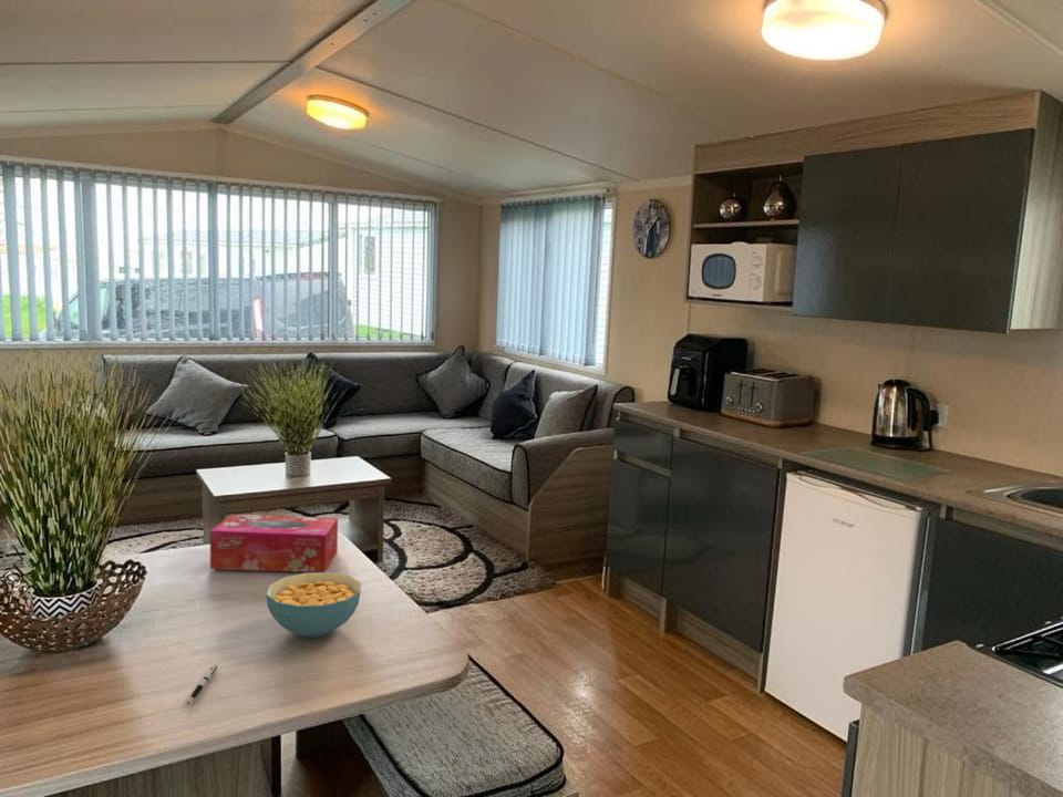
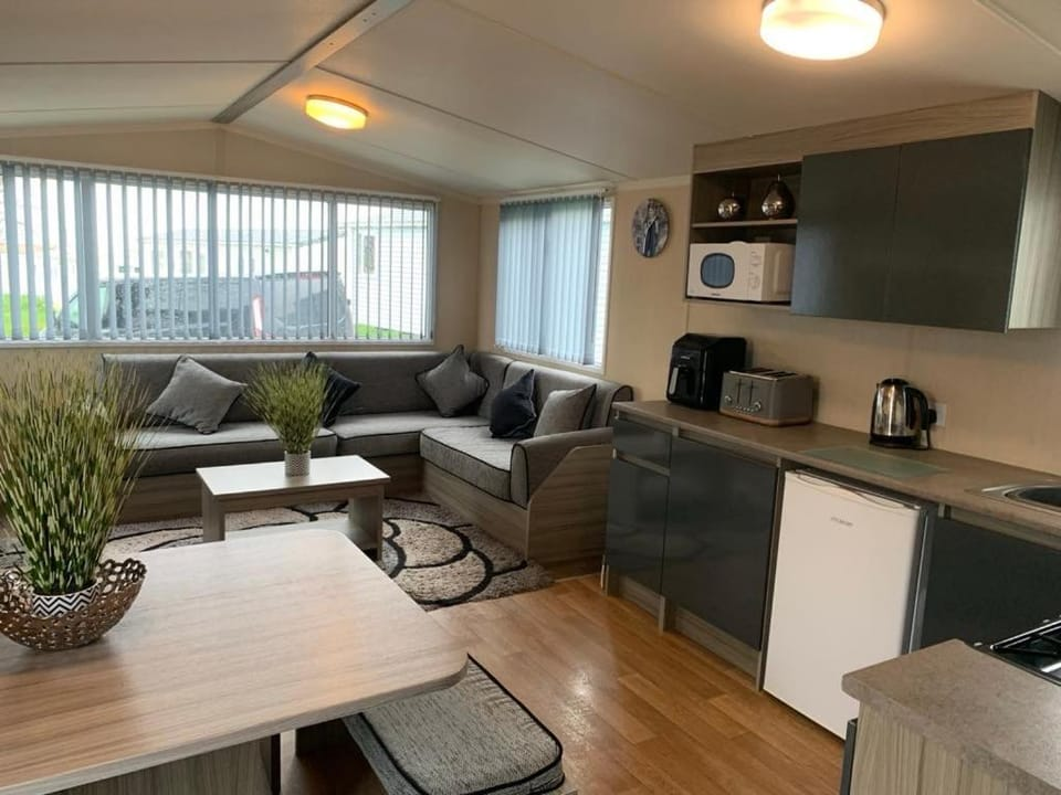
- cereal bowl [265,571,362,639]
- pen [186,662,219,705]
- tissue box [209,514,339,573]
